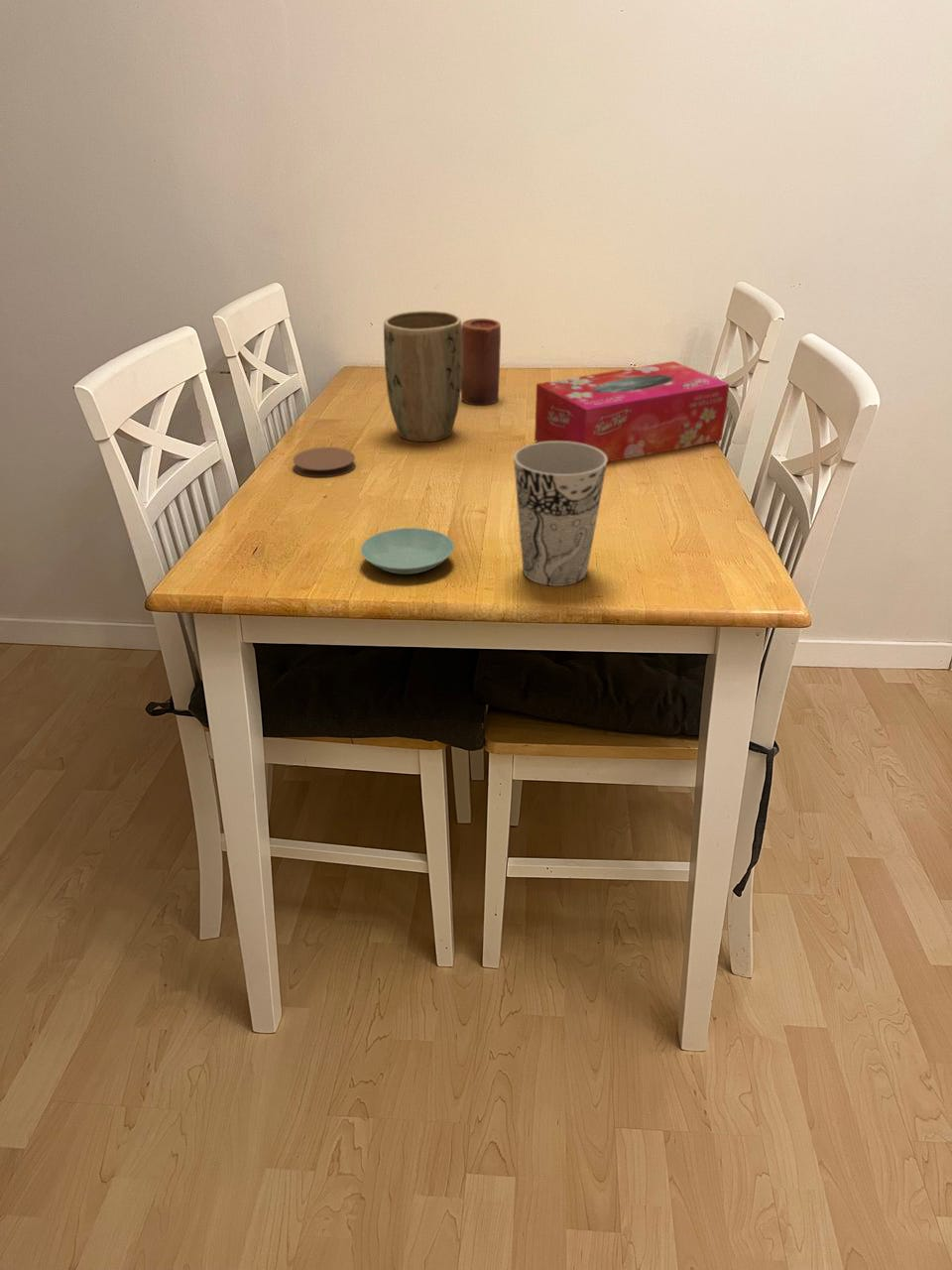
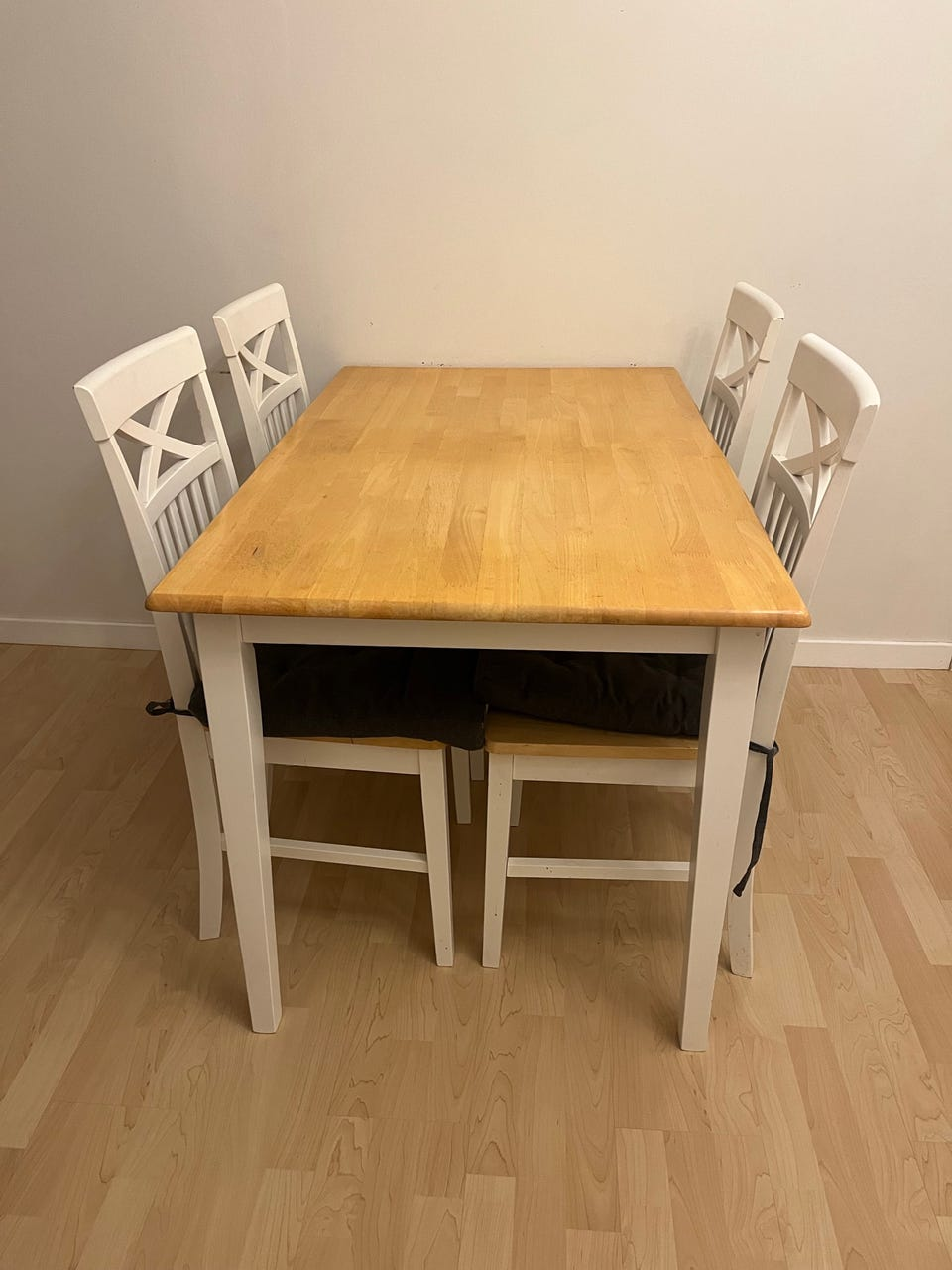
- saucer [360,527,455,575]
- plant pot [383,310,463,443]
- tissue box [534,360,731,463]
- coaster [292,446,356,478]
- candle [460,318,502,406]
- cup [513,442,608,587]
